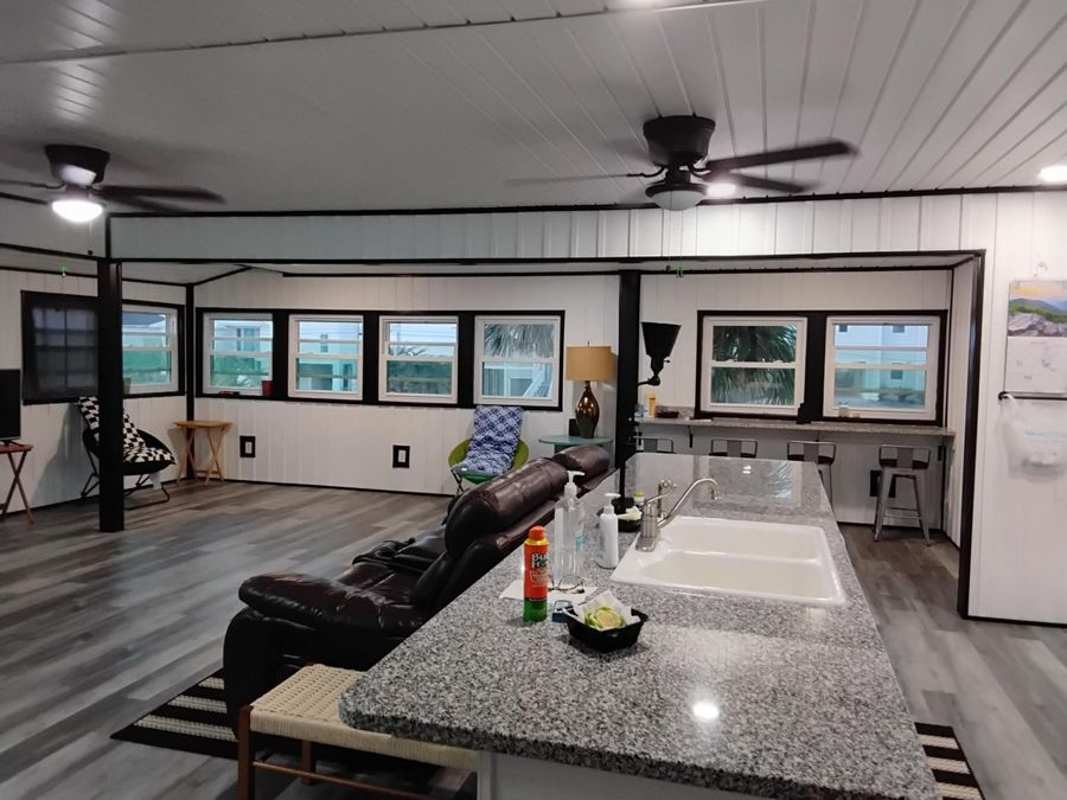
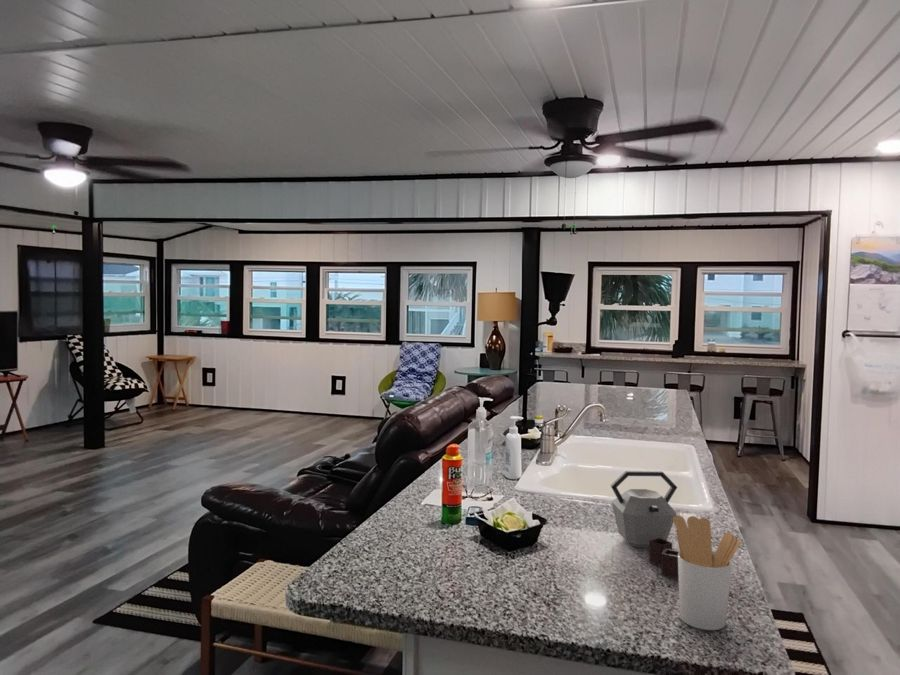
+ kettle [609,470,680,579]
+ utensil holder [673,514,741,631]
